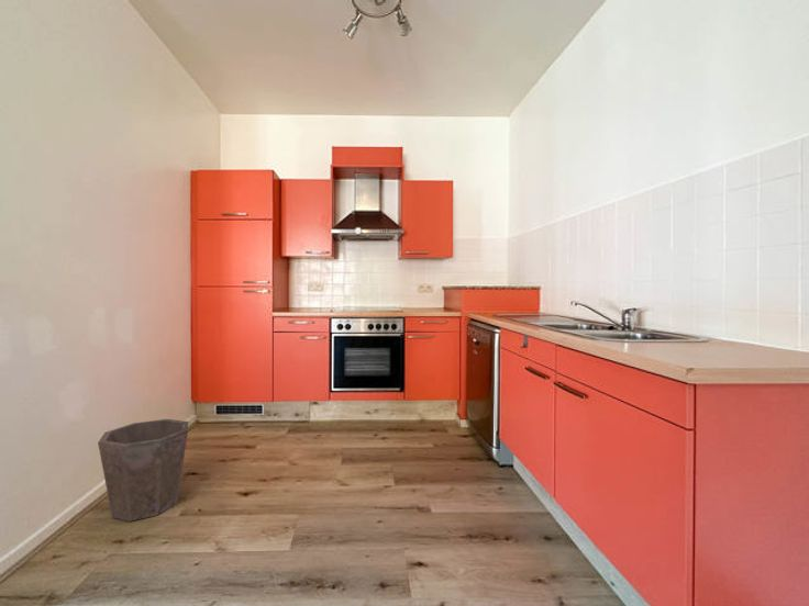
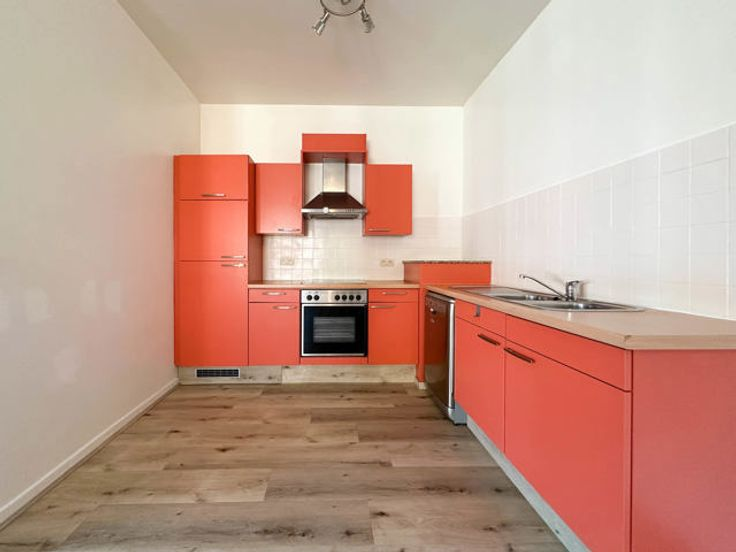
- waste bin [97,418,190,523]
